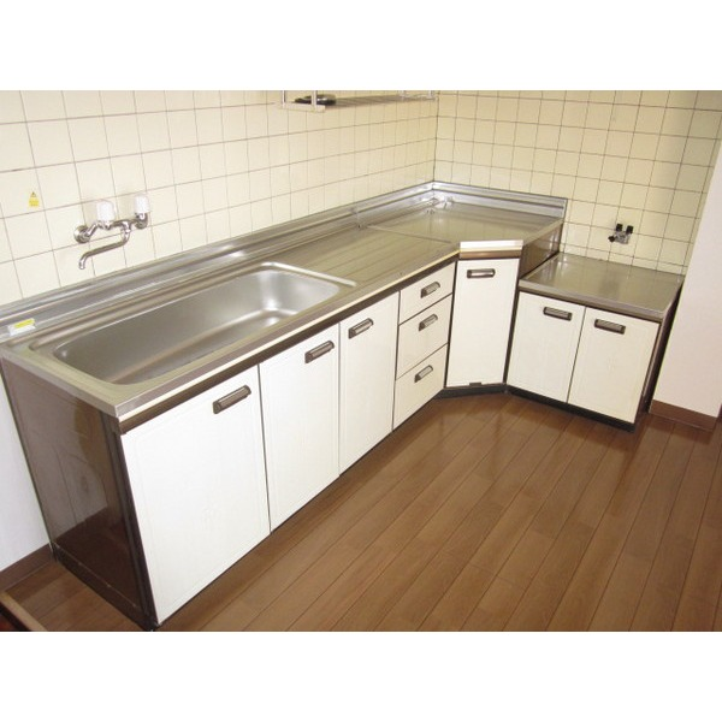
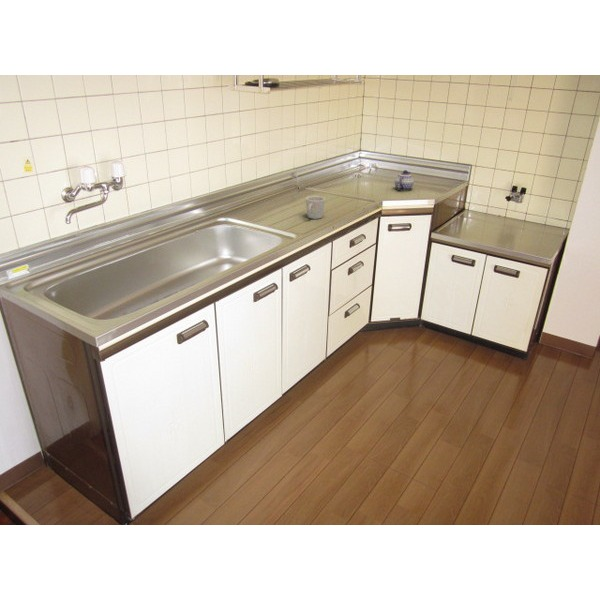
+ mug [304,195,326,220]
+ teapot [394,169,415,192]
